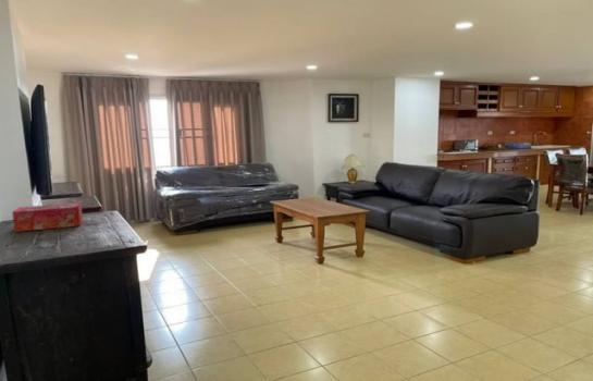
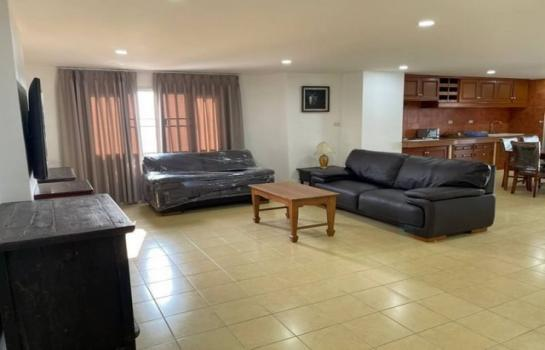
- tissue box [11,201,84,233]
